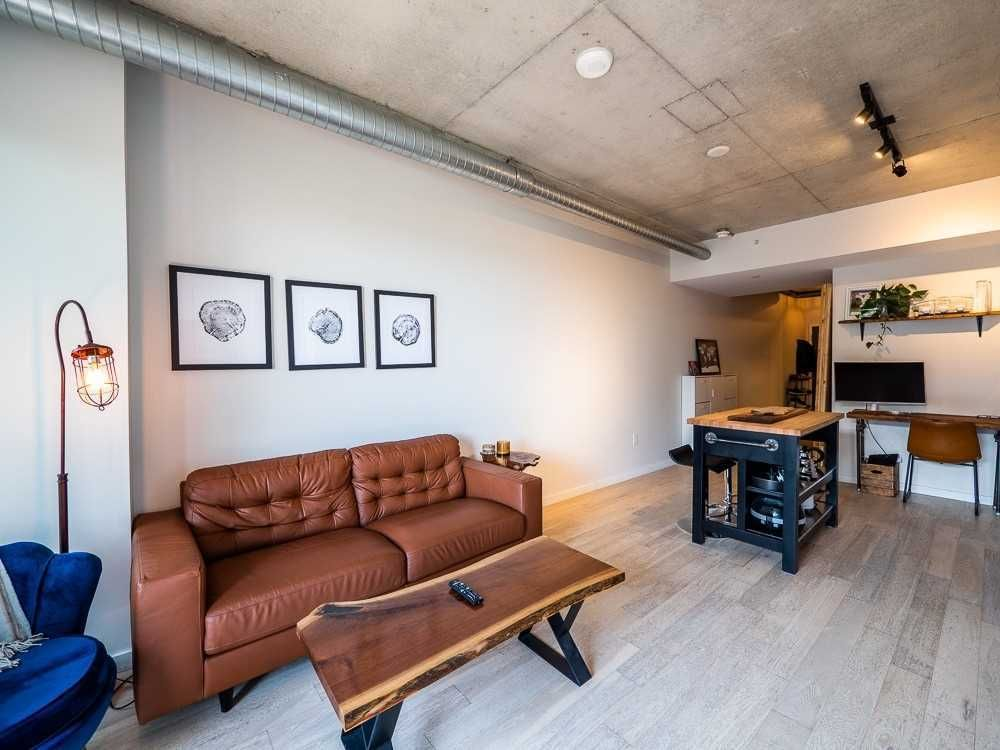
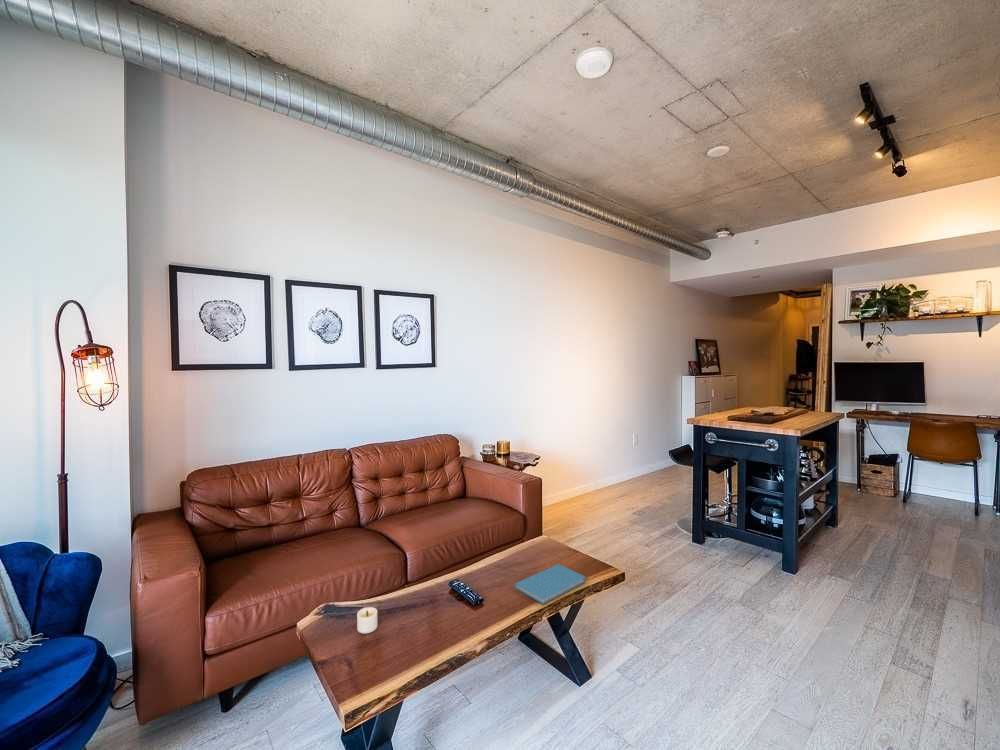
+ candle [356,606,378,635]
+ book [513,563,586,605]
